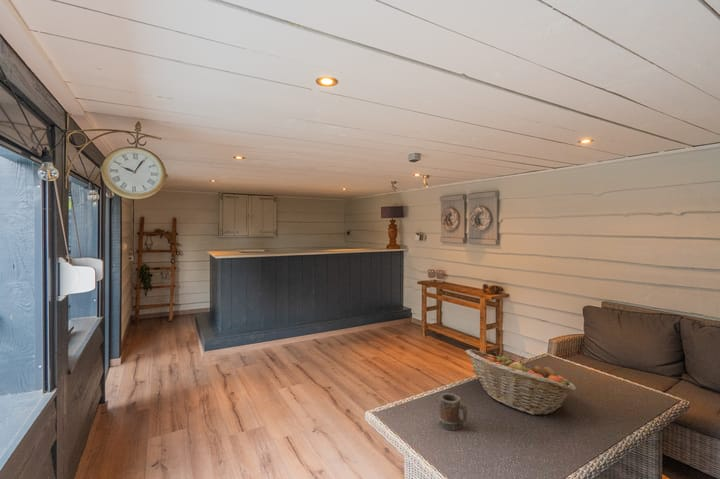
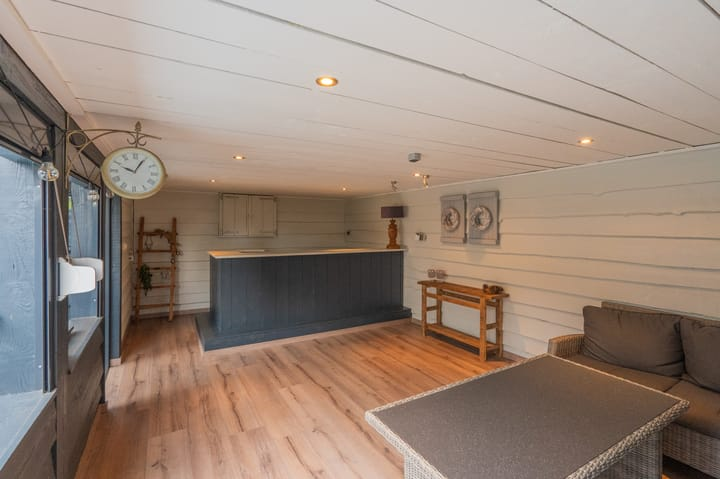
- fruit basket [464,348,577,416]
- mug [437,392,468,432]
